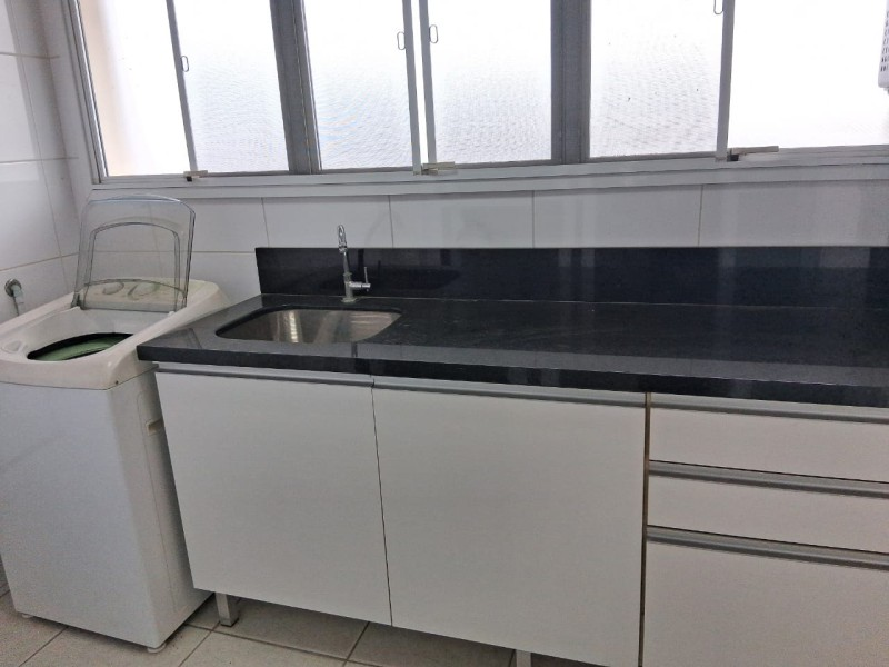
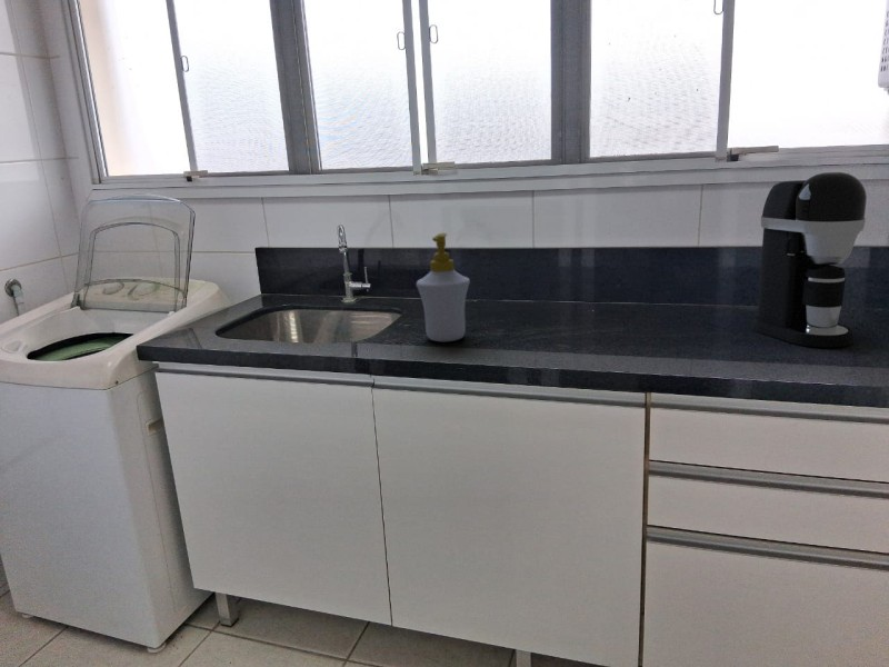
+ soap bottle [414,232,471,342]
+ coffee maker [750,171,868,348]
